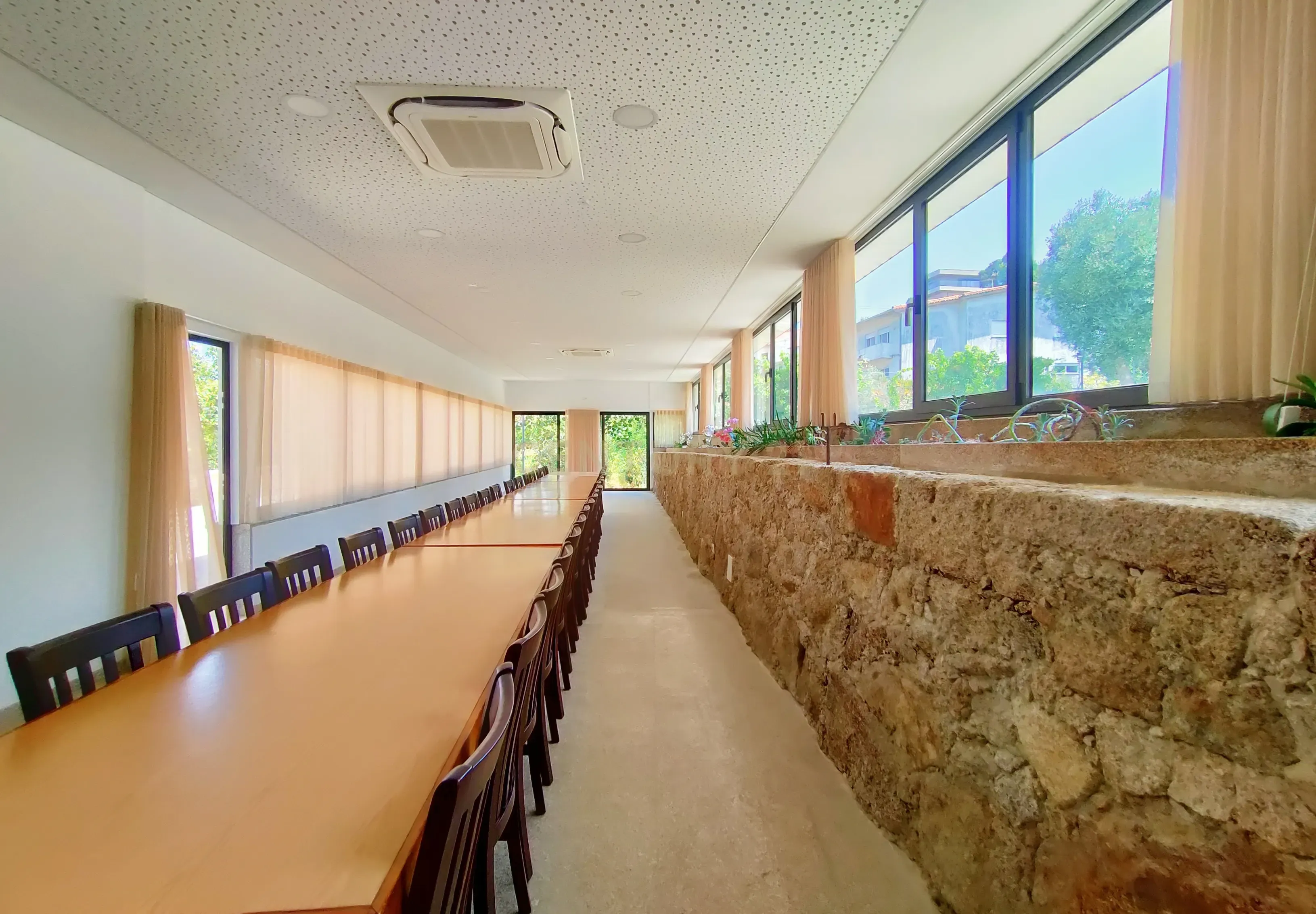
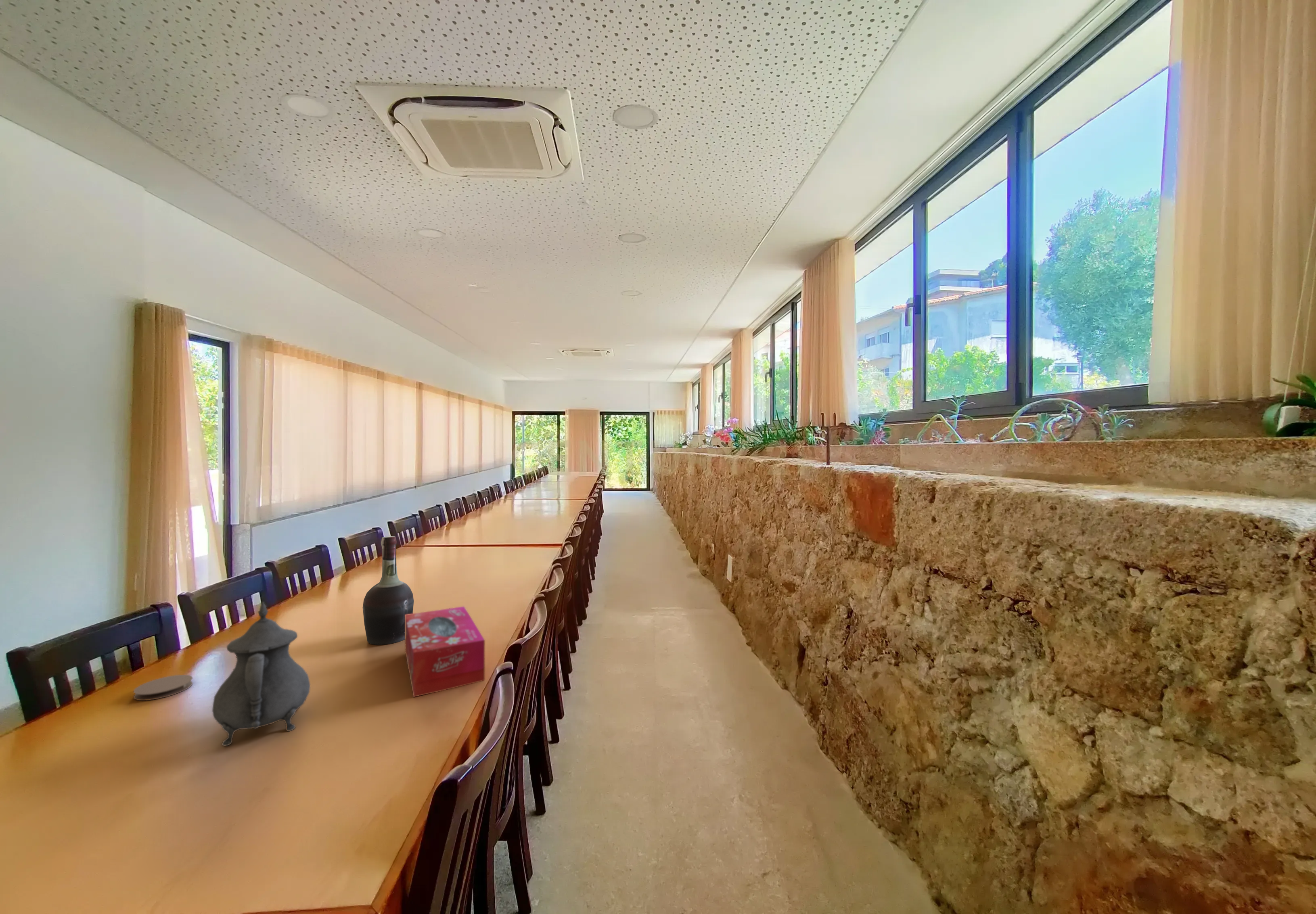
+ teapot [212,602,311,747]
+ cognac bottle [362,536,414,645]
+ coaster [133,674,193,701]
+ tissue box [405,606,485,697]
